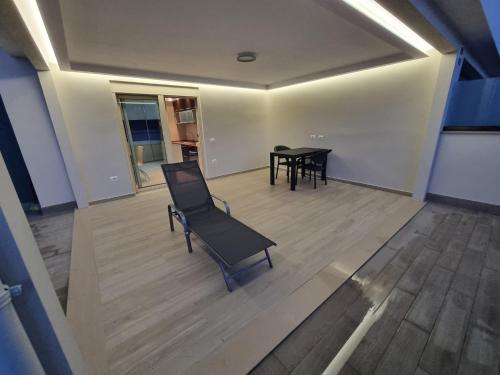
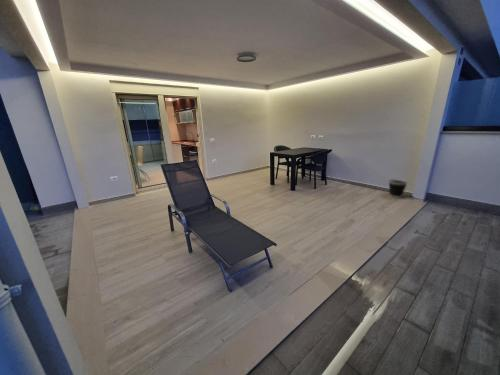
+ wastebasket [388,179,409,199]
